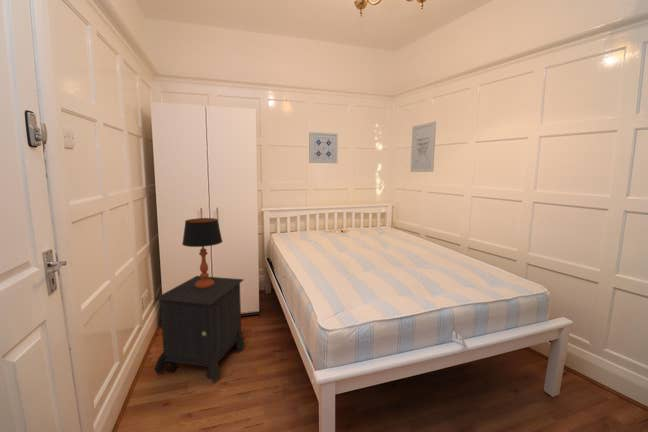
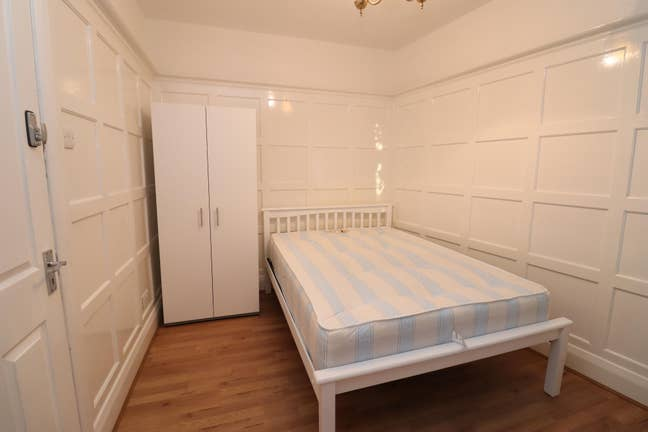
- table lamp [181,217,224,289]
- nightstand [153,275,245,383]
- wall art [410,120,437,173]
- wall art [308,131,339,164]
